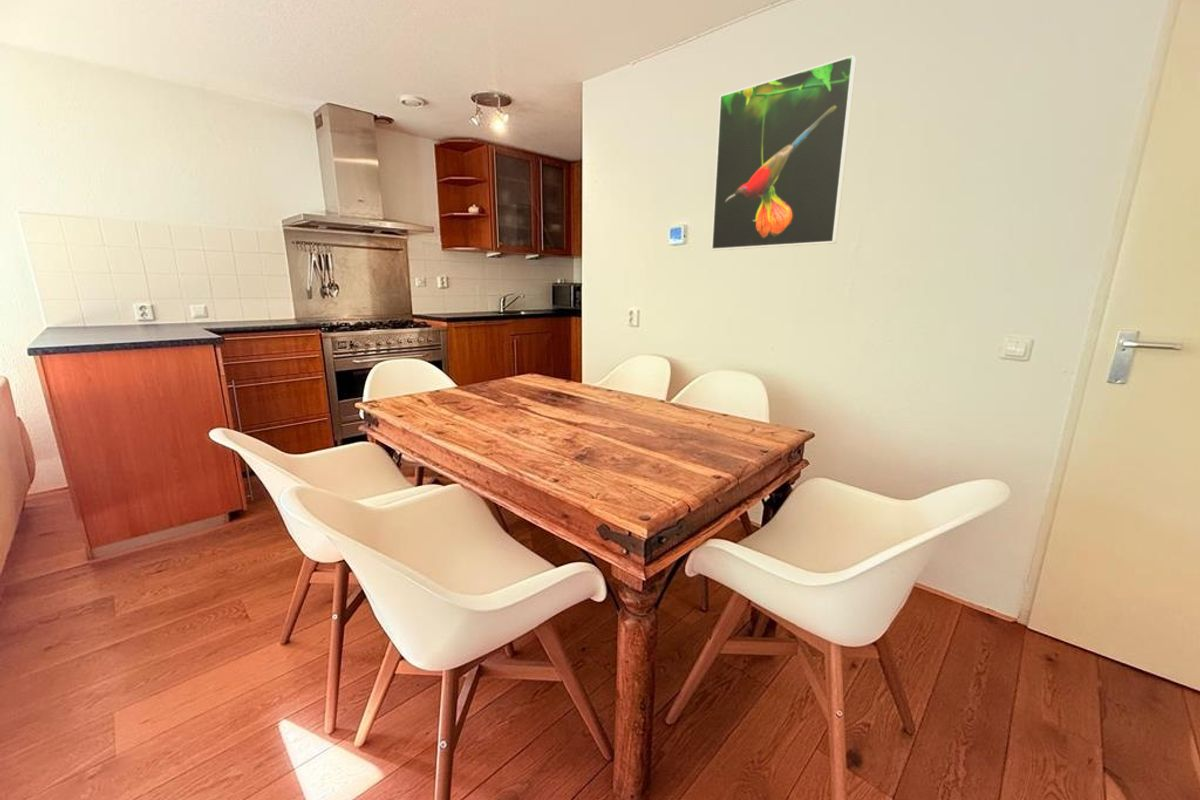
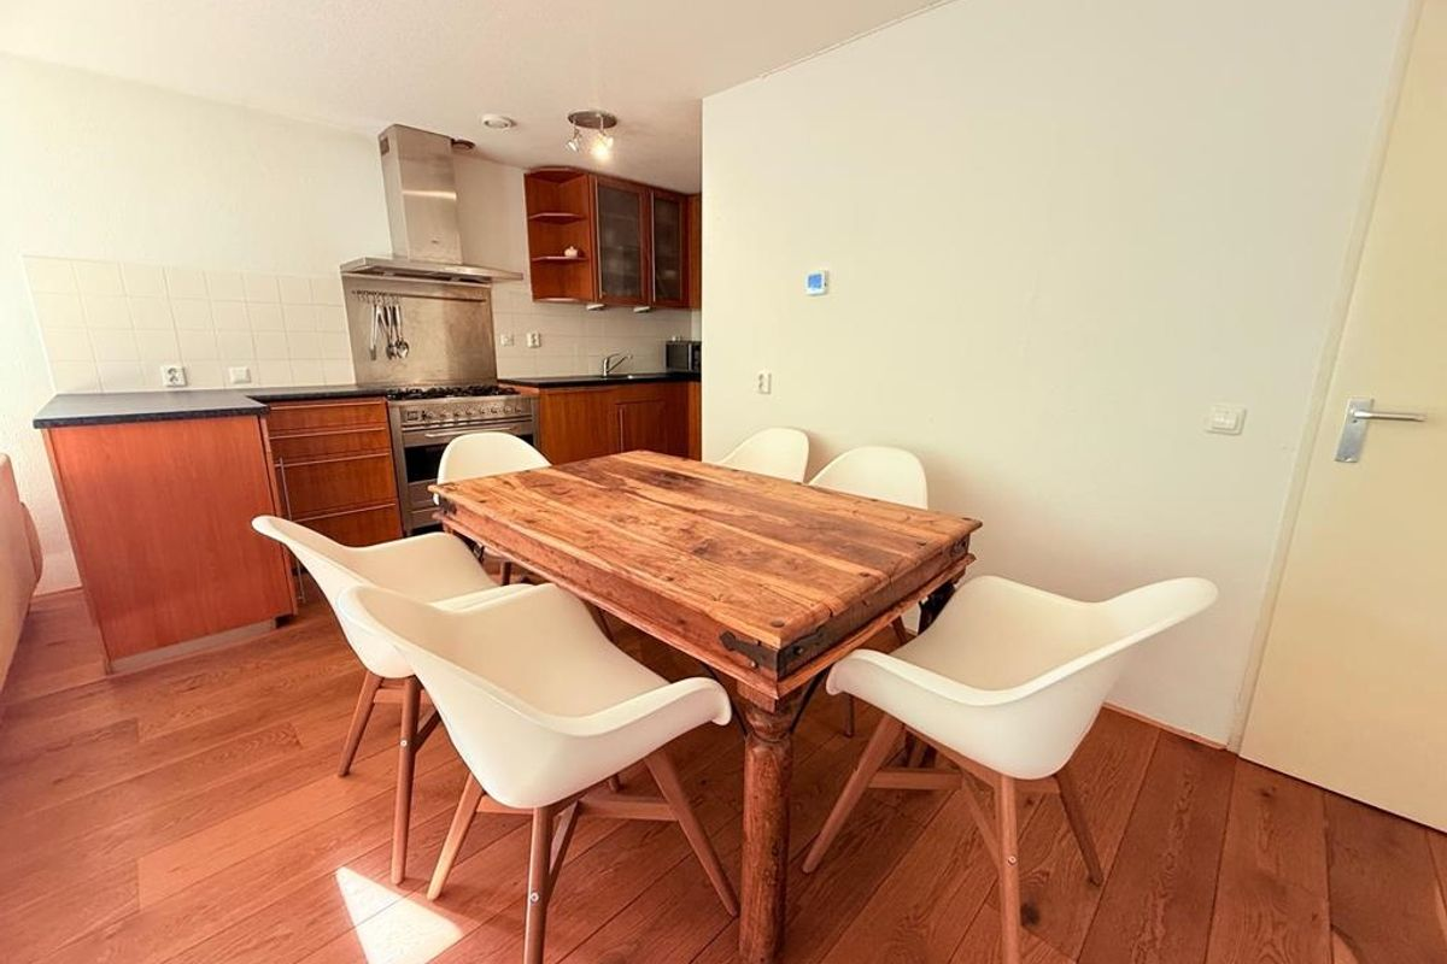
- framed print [710,54,857,251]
